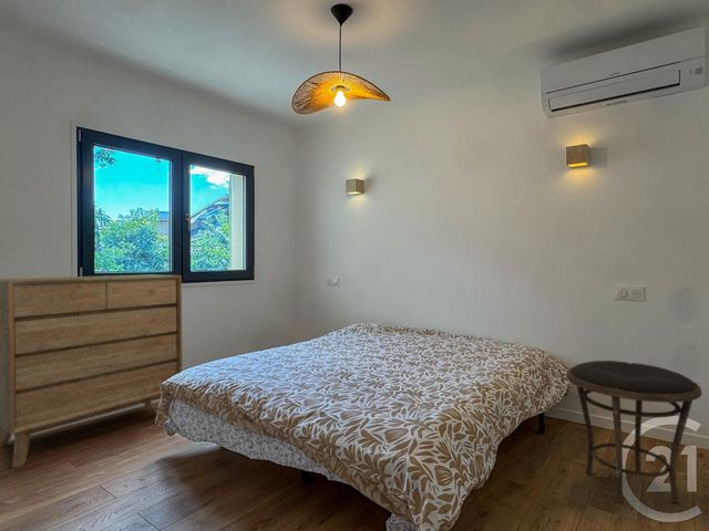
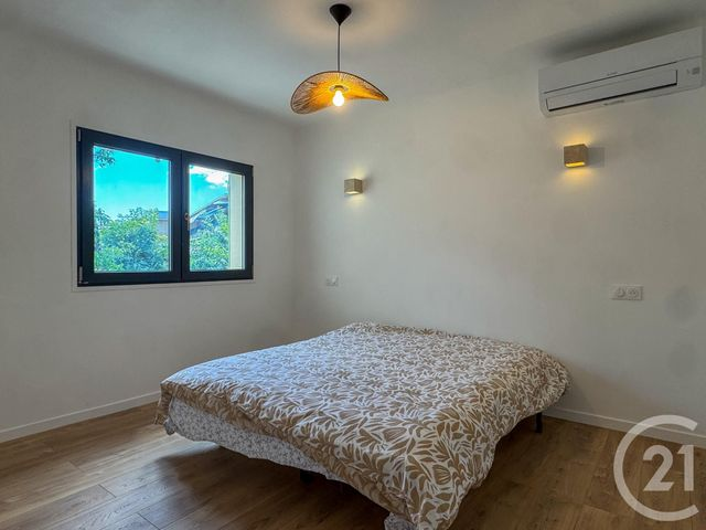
- side table [565,360,703,504]
- dresser [0,273,183,469]
